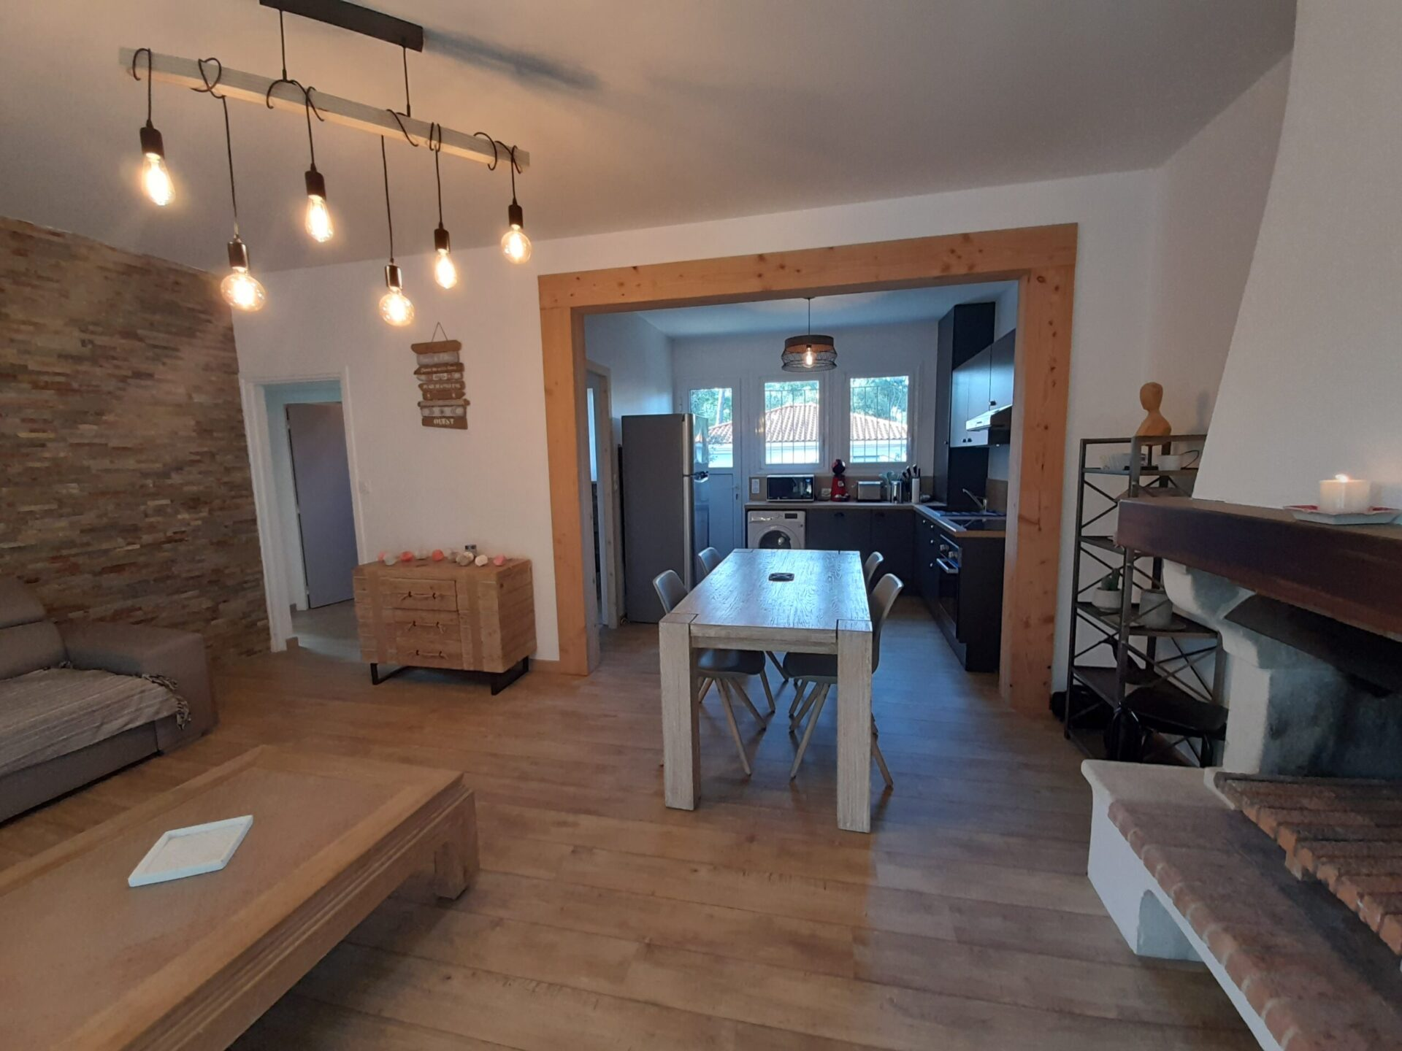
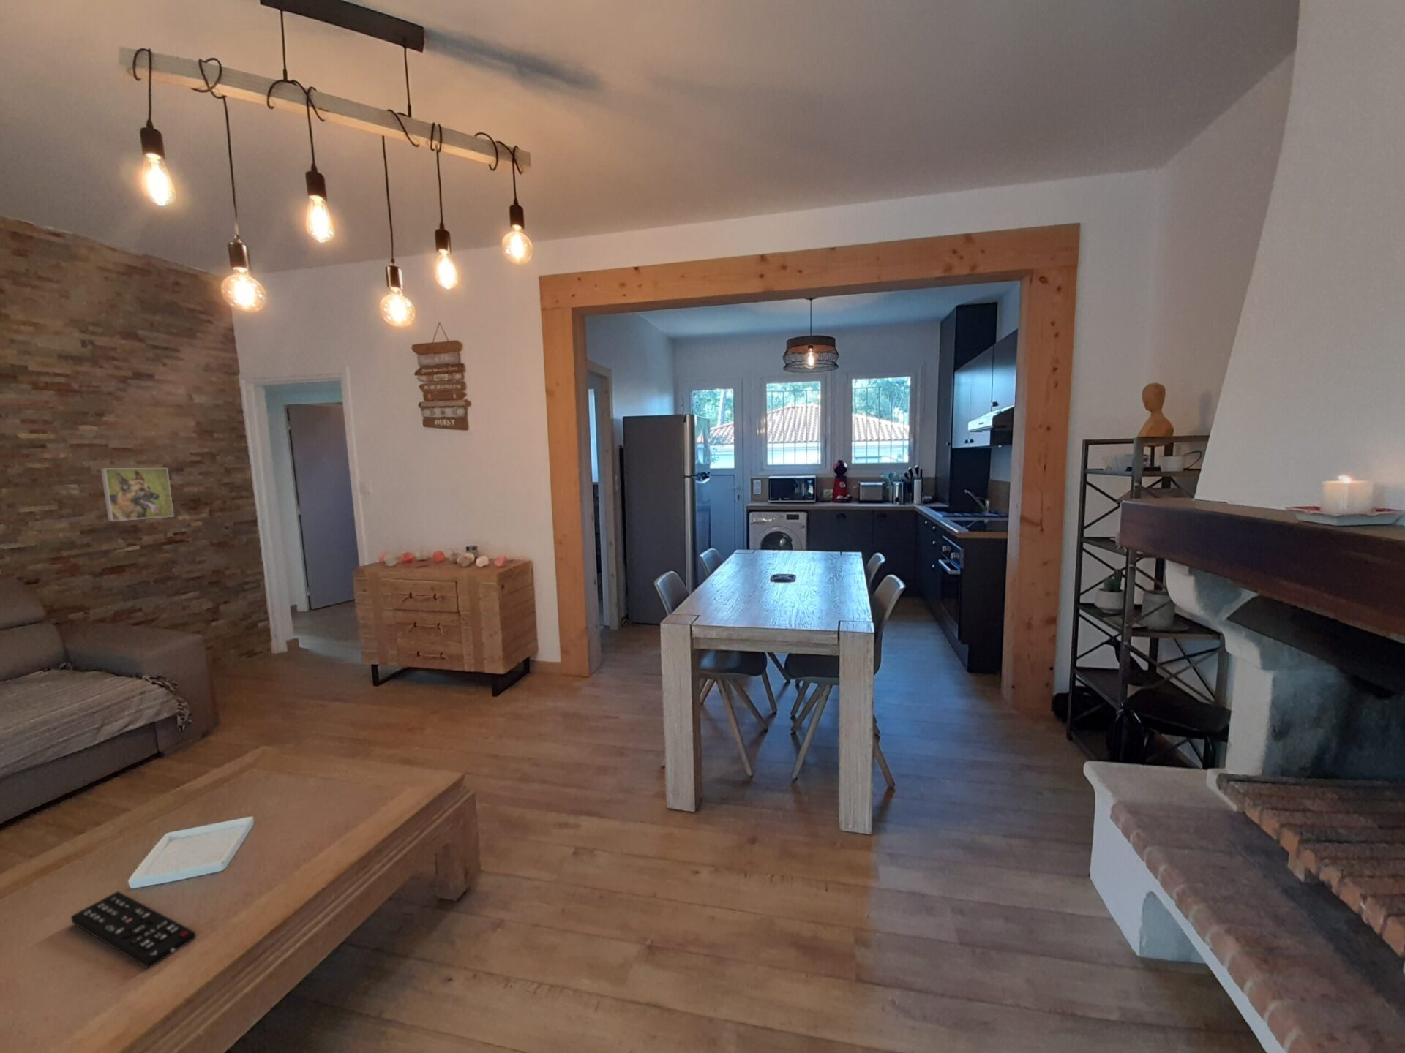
+ remote control [71,890,197,969]
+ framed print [101,467,174,522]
